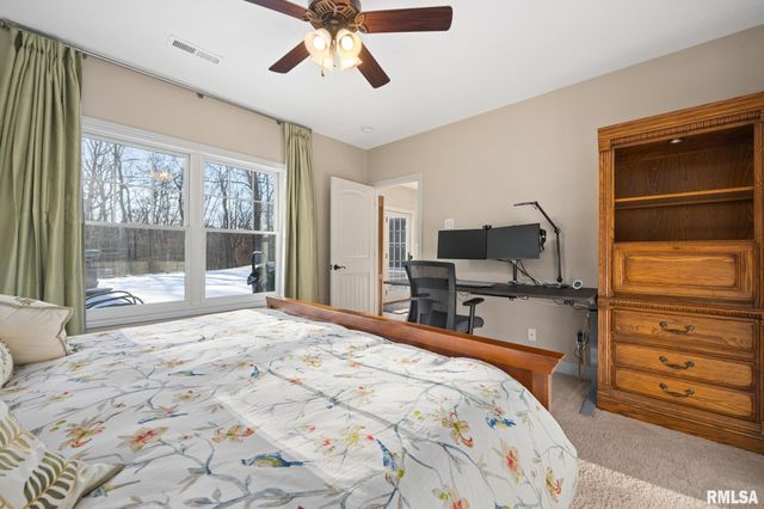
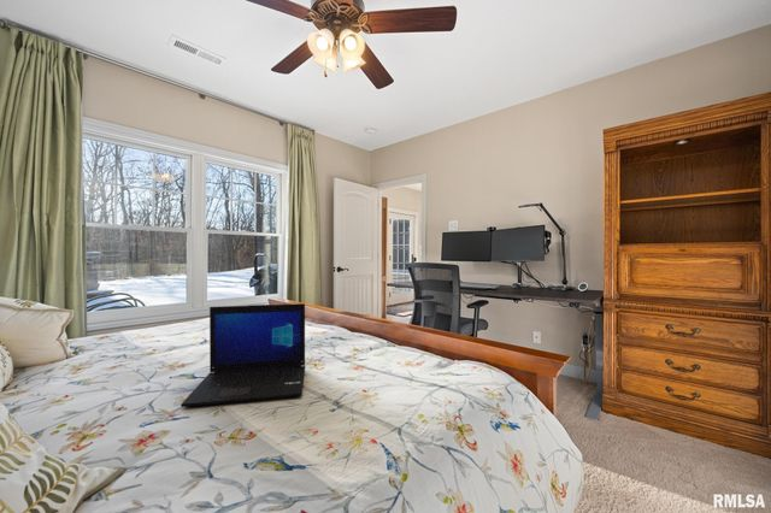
+ laptop [179,302,306,408]
